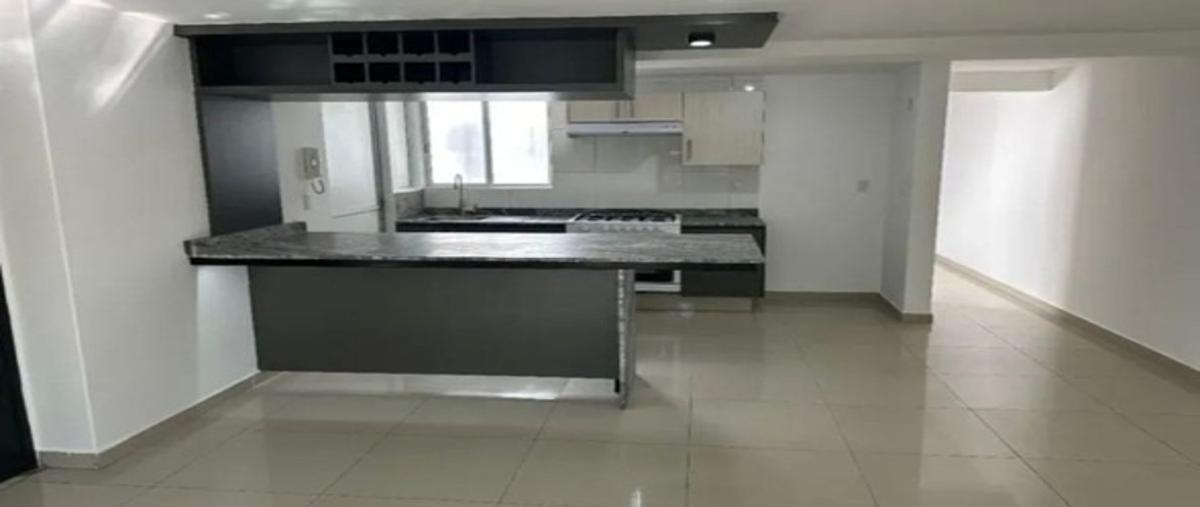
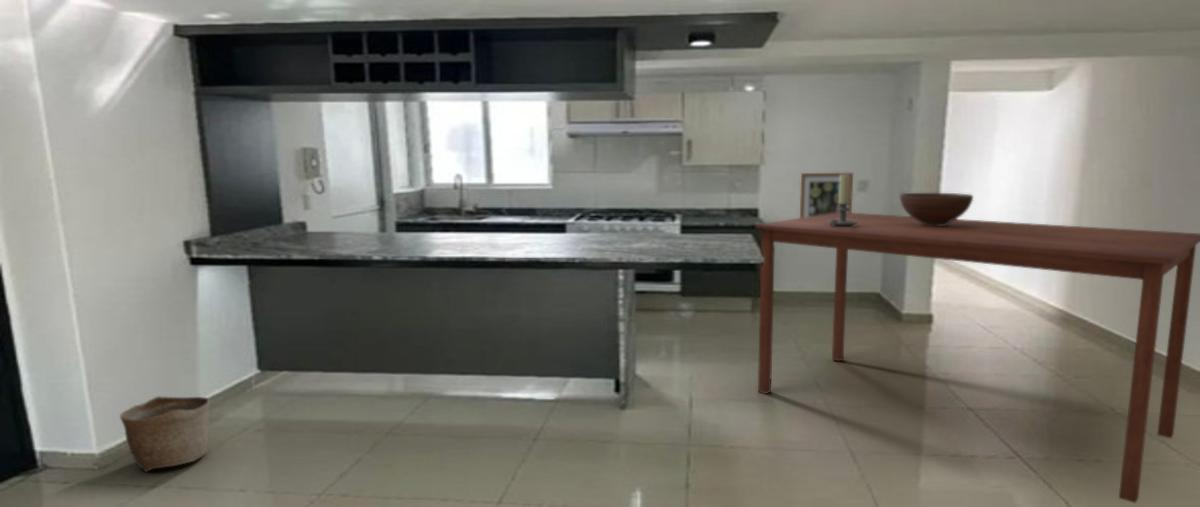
+ basket [119,395,211,473]
+ candle holder [828,174,858,227]
+ dining table [755,212,1200,504]
+ wall art [799,172,854,218]
+ fruit bowl [899,192,974,226]
